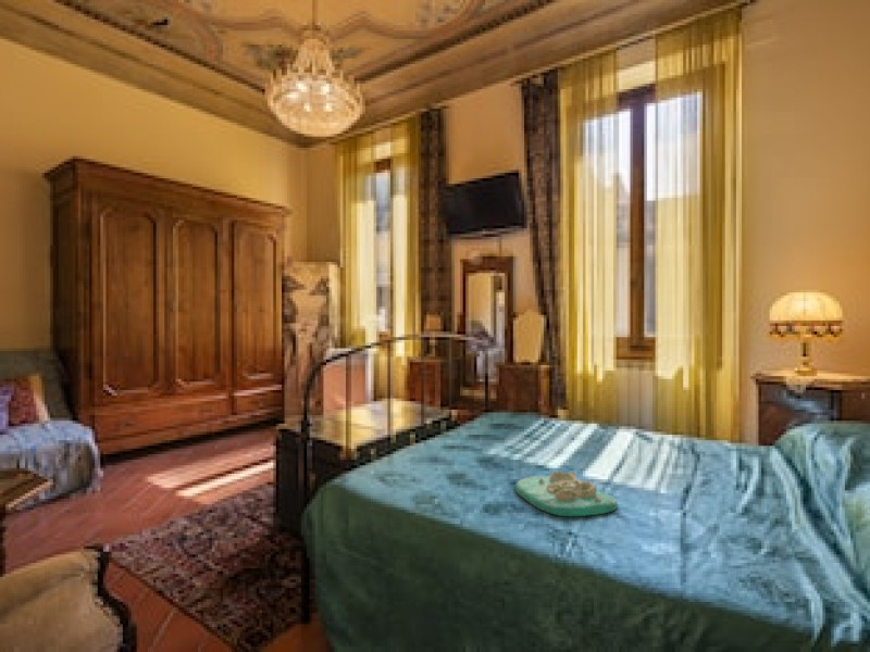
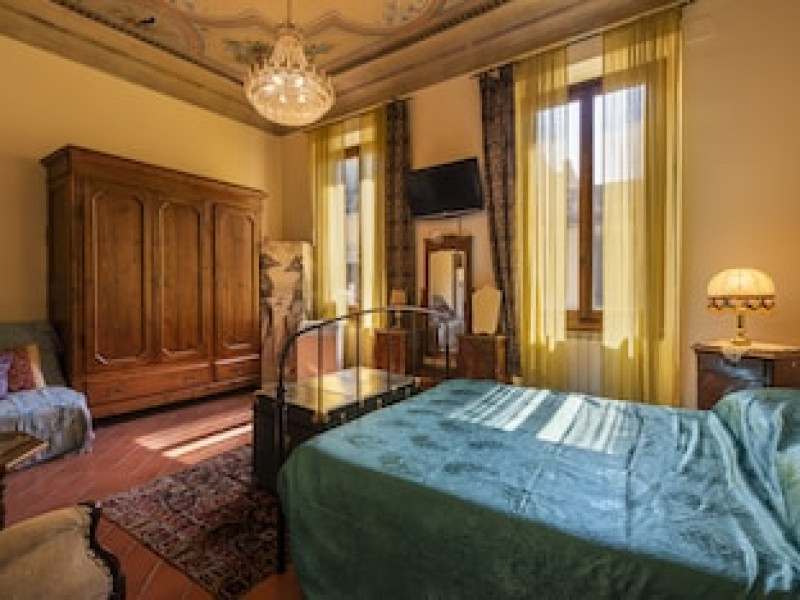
- decorative tray [514,469,619,517]
